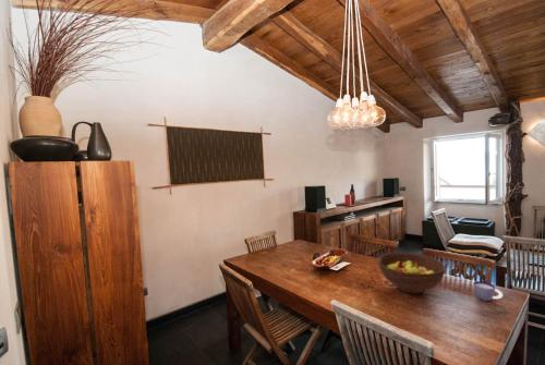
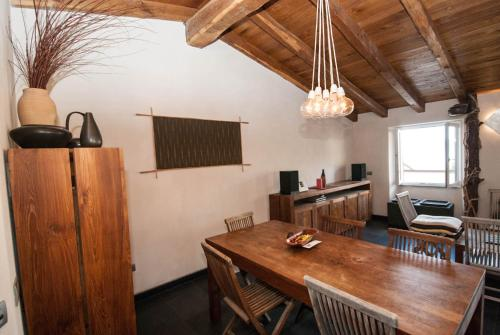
- fruit bowl [377,252,446,294]
- cup [472,280,504,302]
